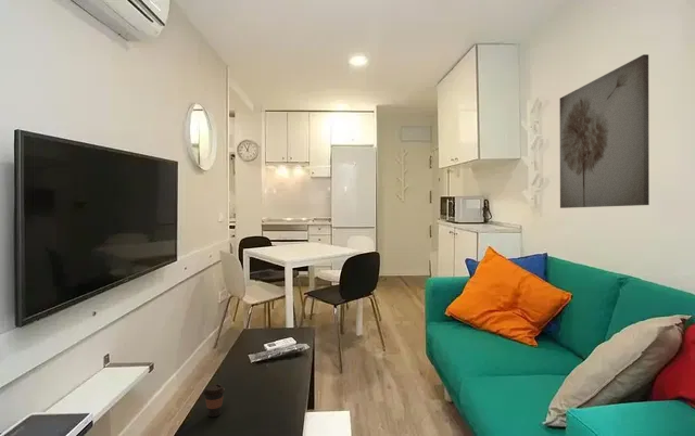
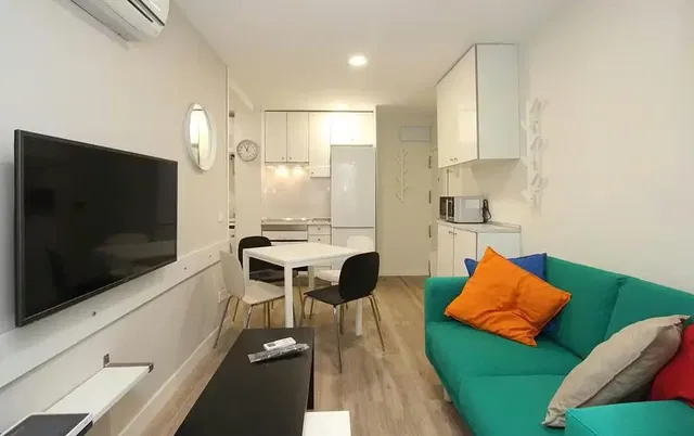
- coffee cup [202,383,226,418]
- wall art [558,53,650,209]
